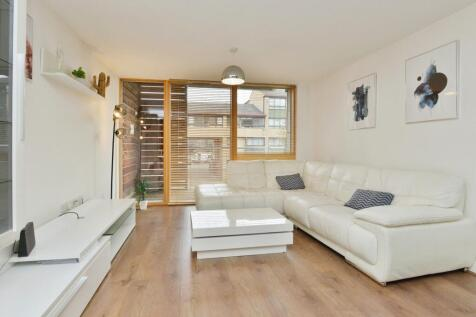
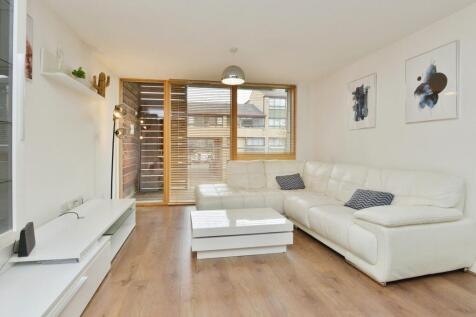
- indoor plant [131,176,156,211]
